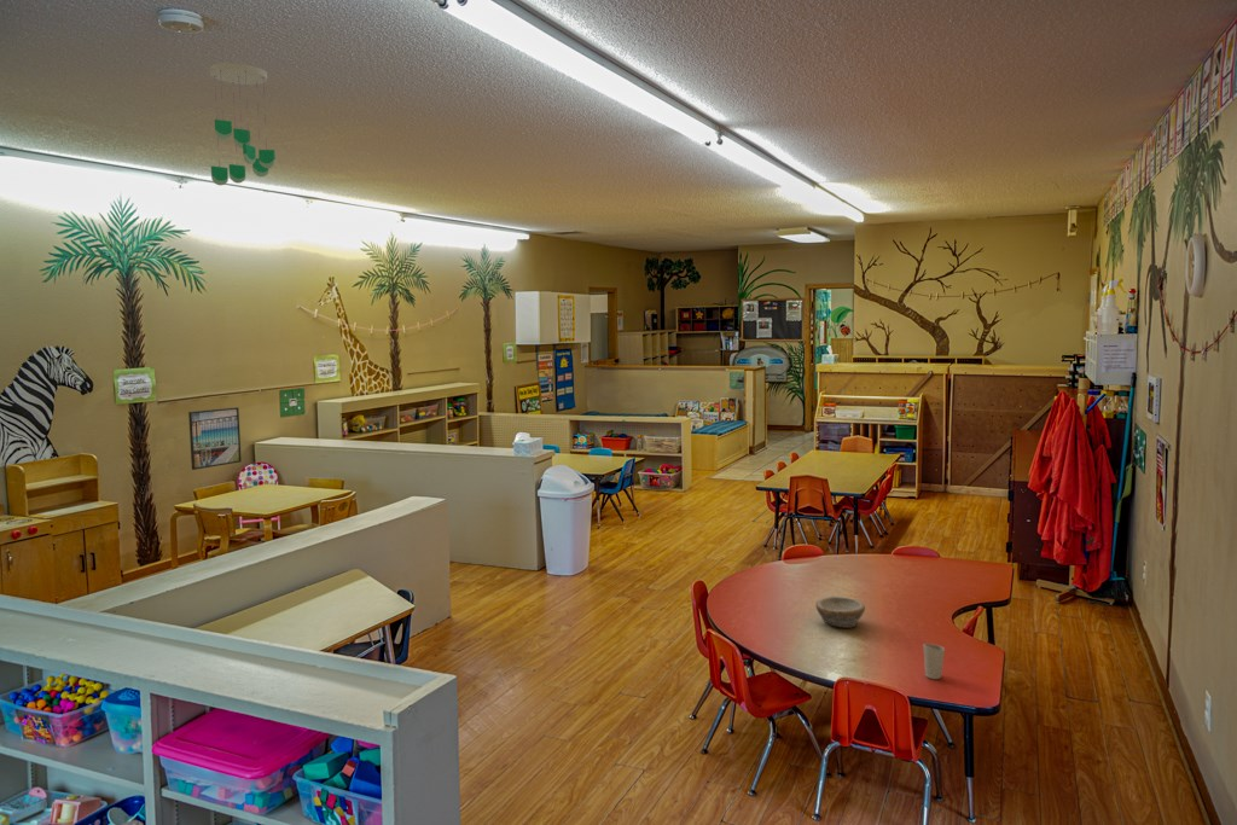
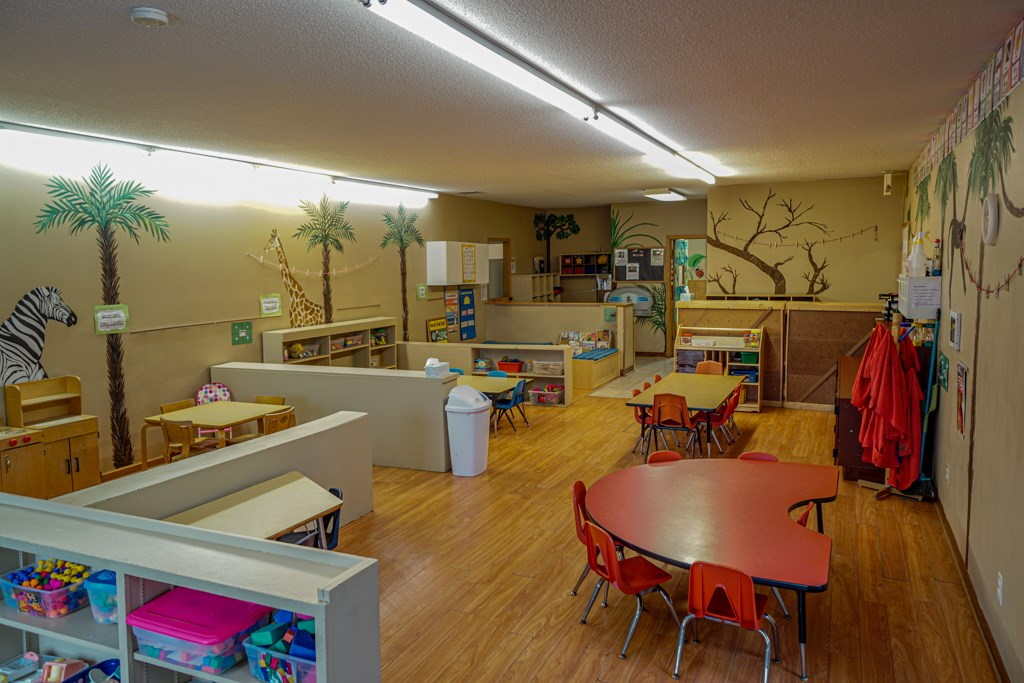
- bowl [814,595,866,629]
- cup [922,643,946,680]
- ceiling mobile [209,62,277,186]
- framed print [187,406,243,471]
